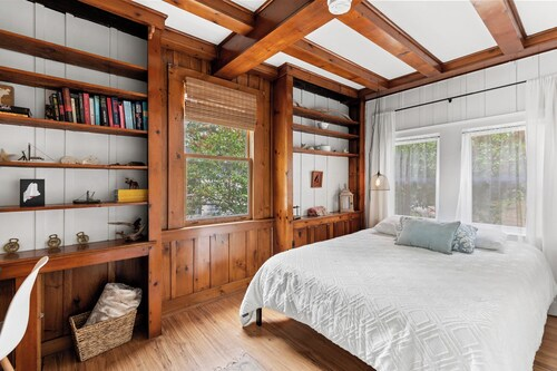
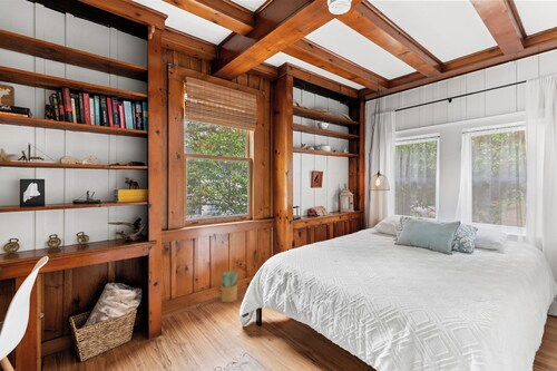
+ potted plant [218,270,240,303]
